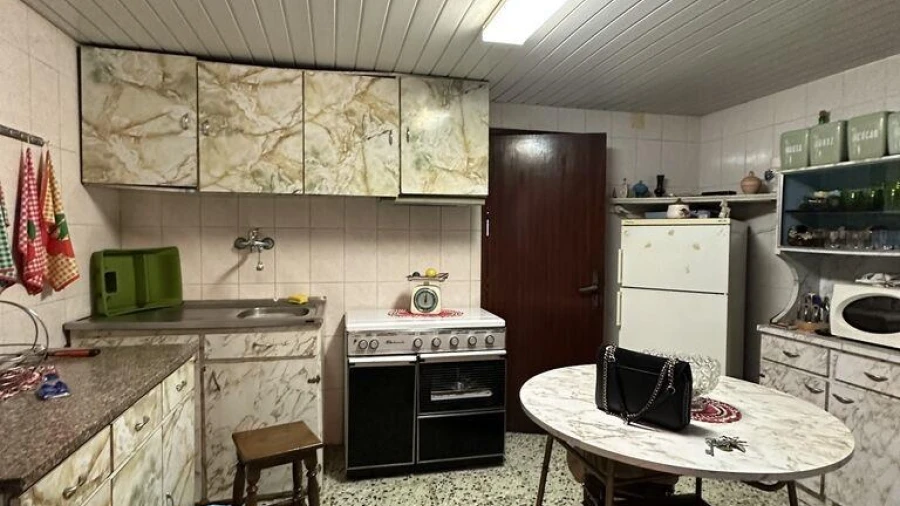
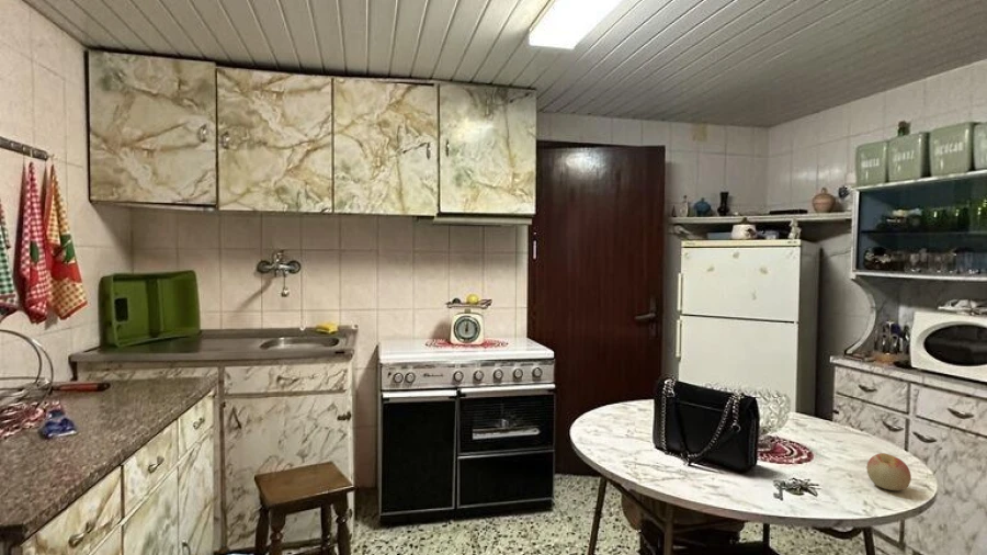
+ apple [865,452,912,491]
